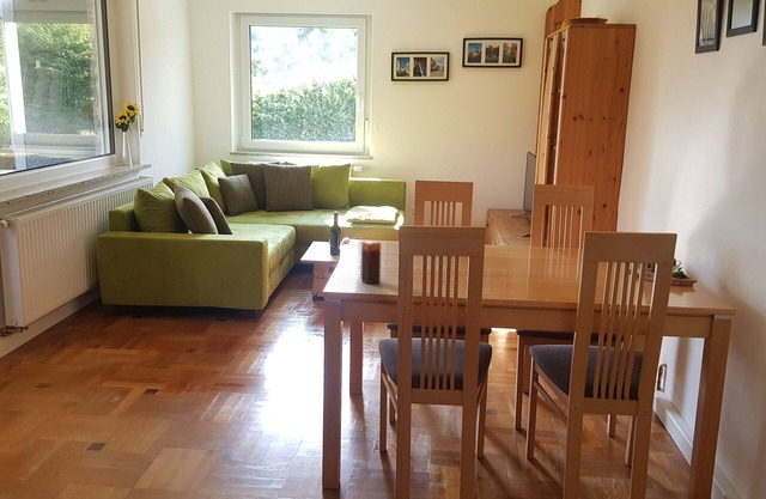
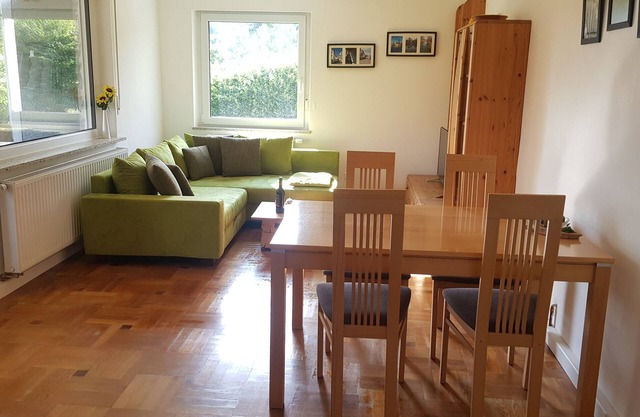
- candle [360,239,382,285]
